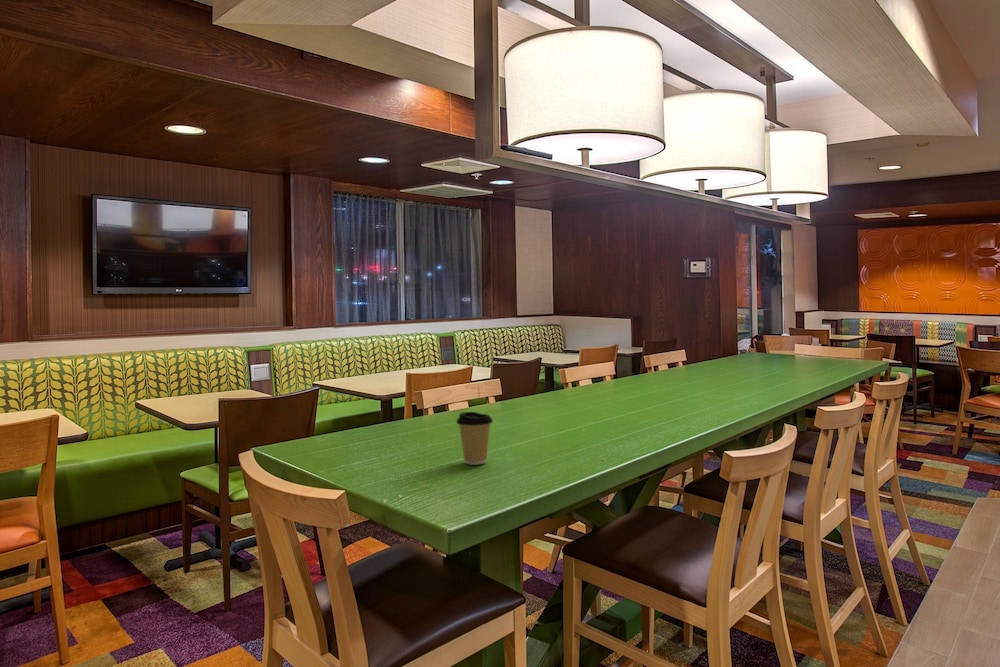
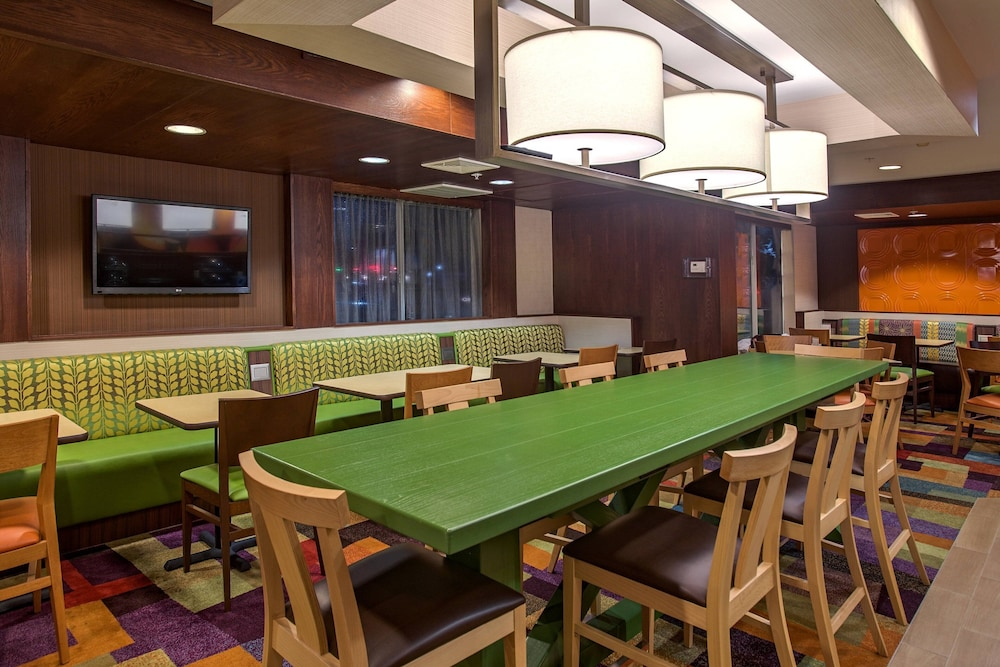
- coffee cup [455,411,494,466]
